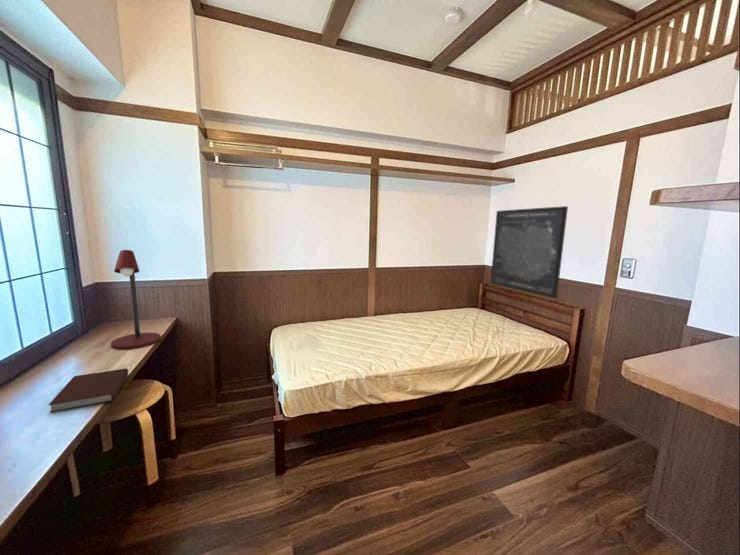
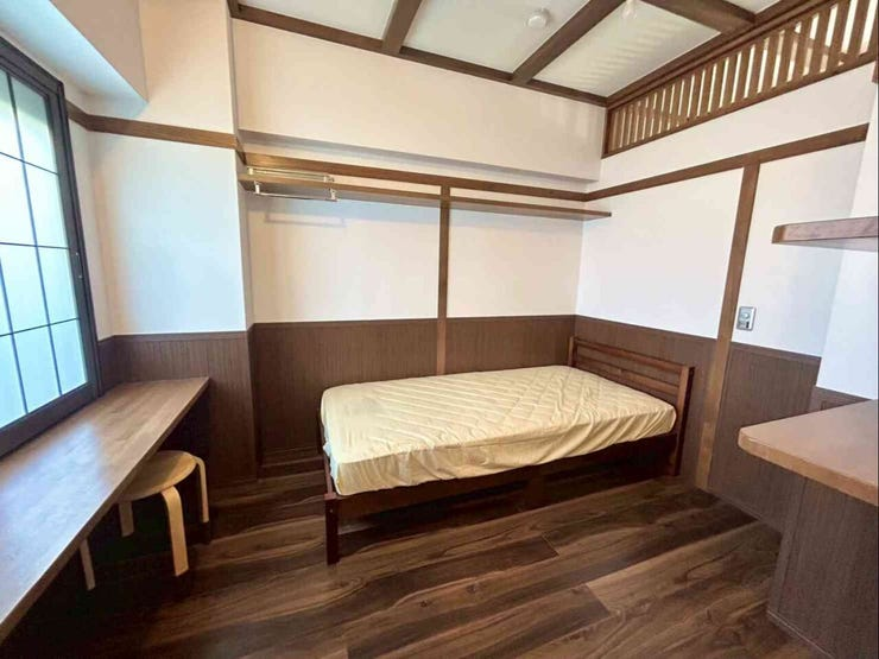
- desk lamp [110,249,162,350]
- notebook [48,367,129,413]
- wall art [490,205,569,300]
